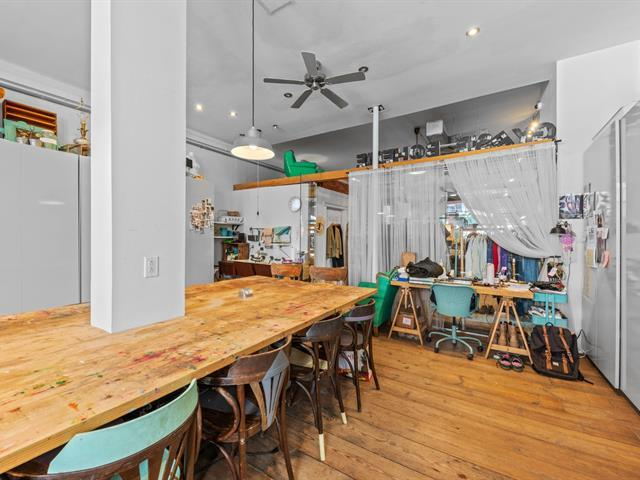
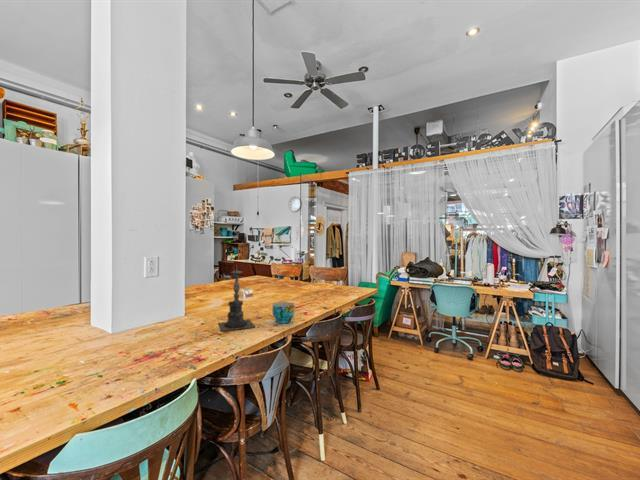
+ cup [272,301,295,324]
+ candle holder [217,265,256,332]
